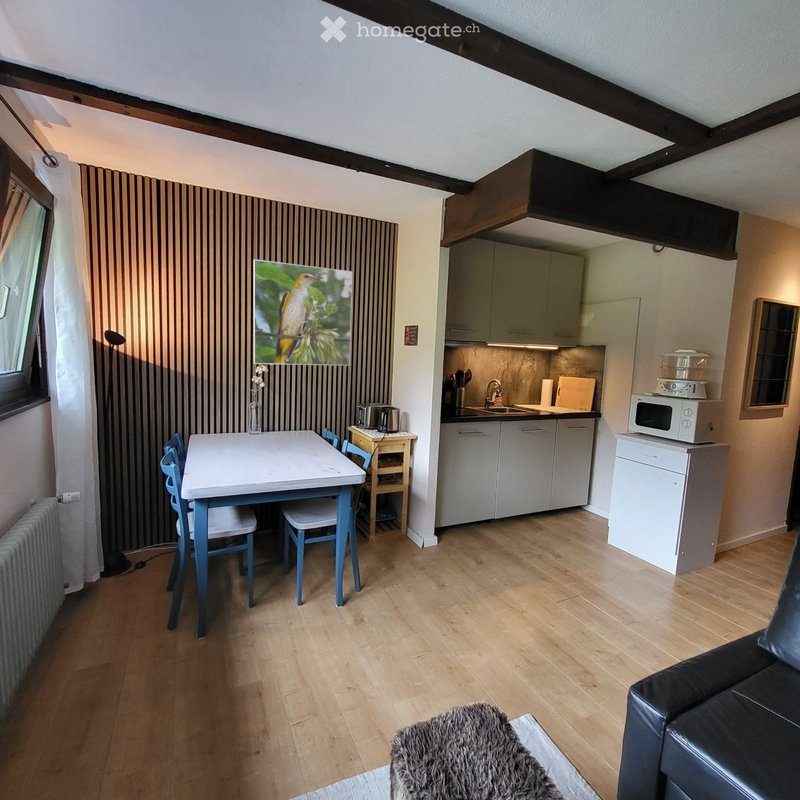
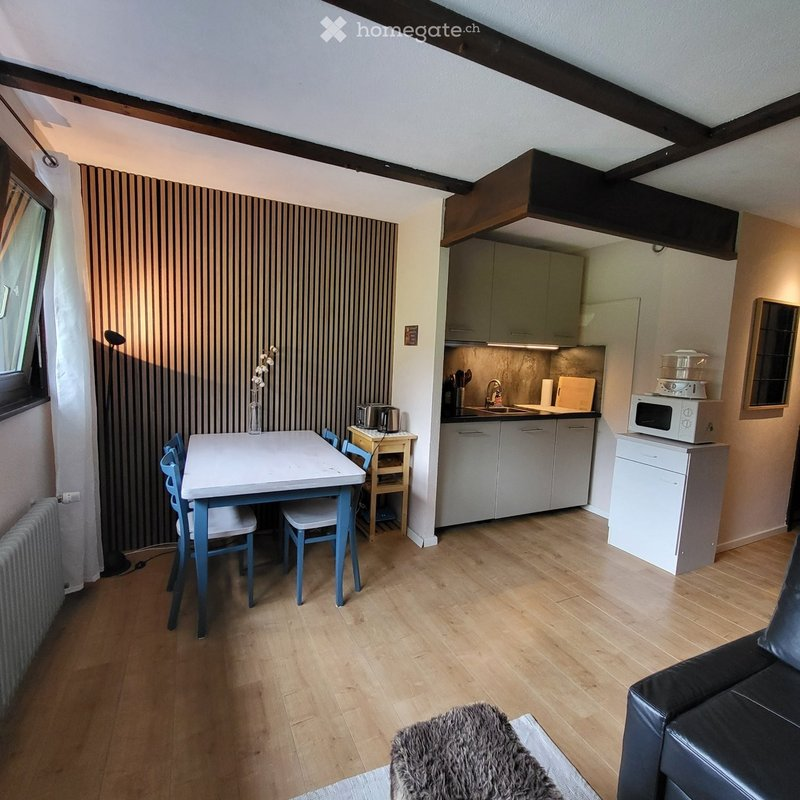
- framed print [253,259,353,366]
